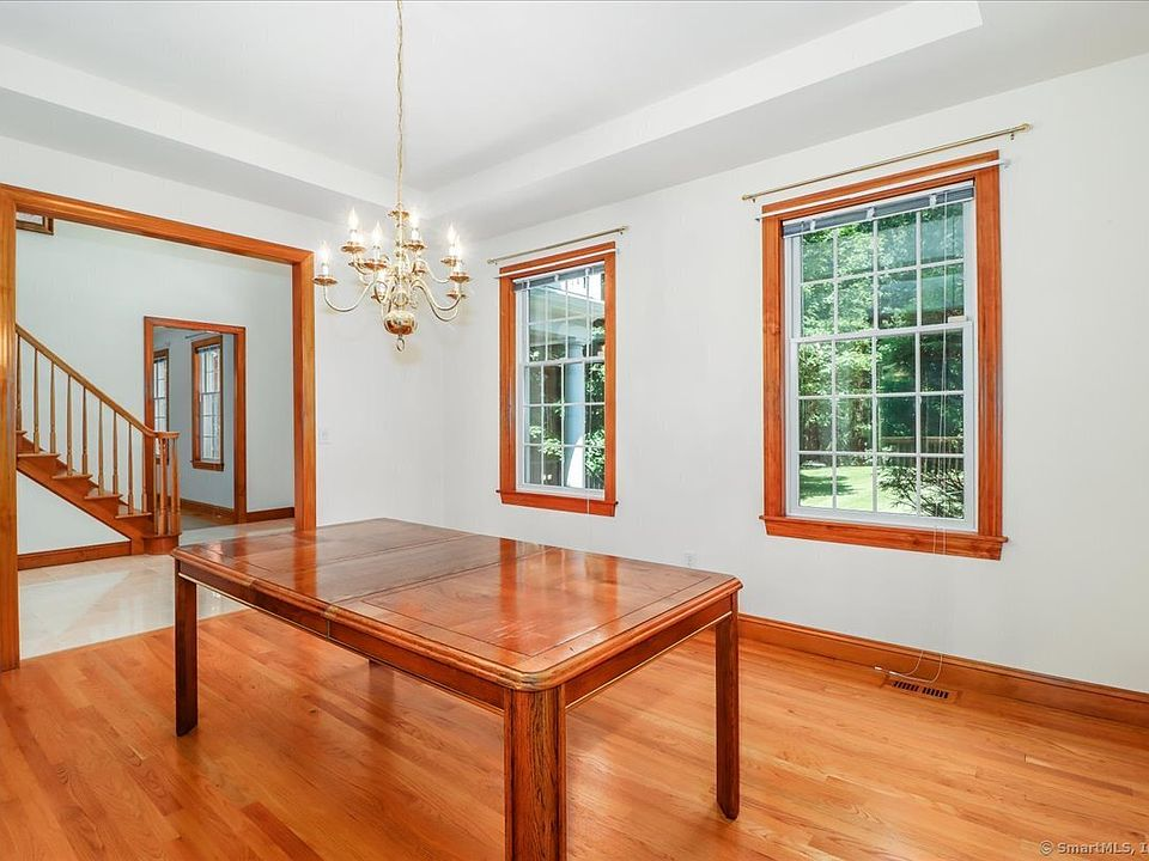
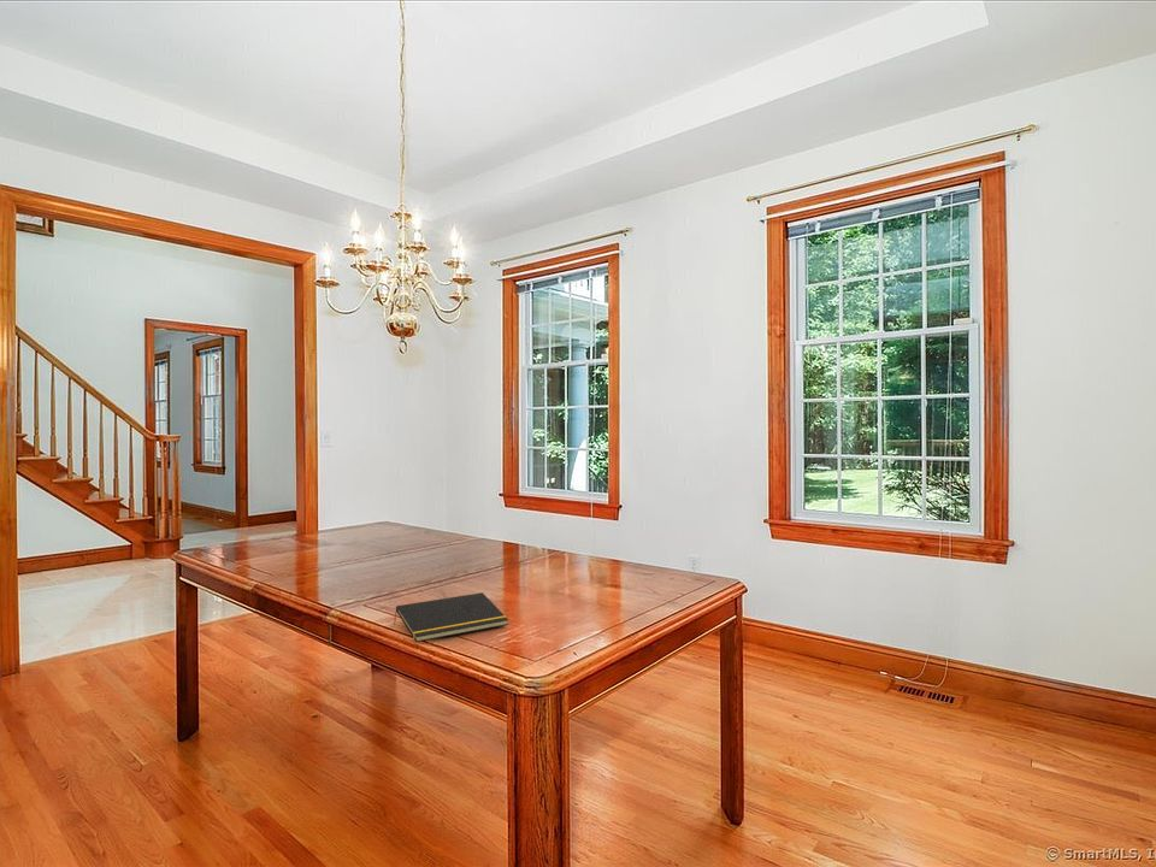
+ notepad [393,591,509,643]
